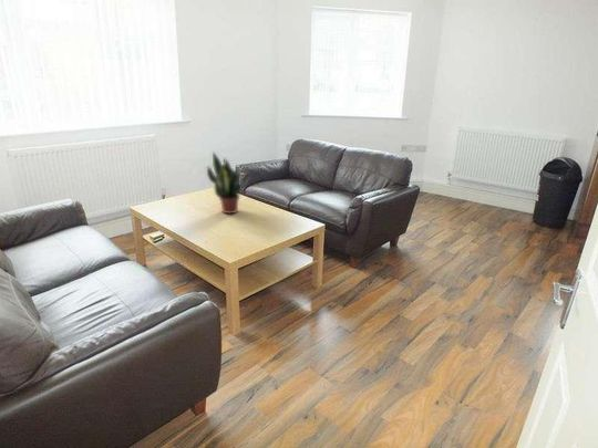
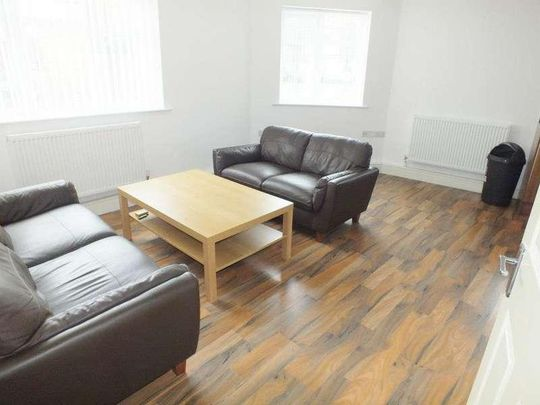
- potted plant [206,150,250,215]
